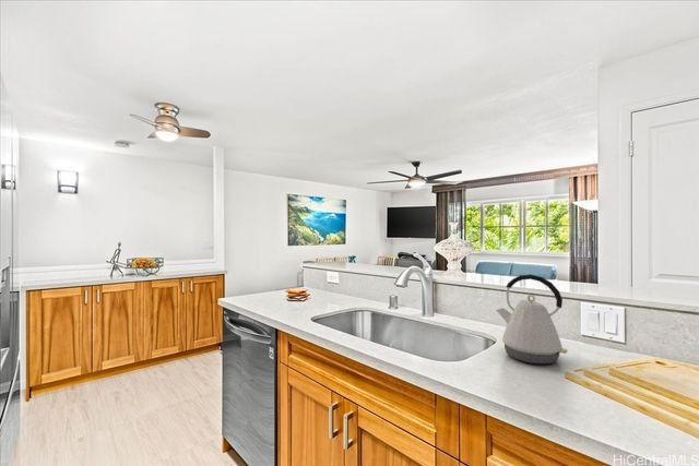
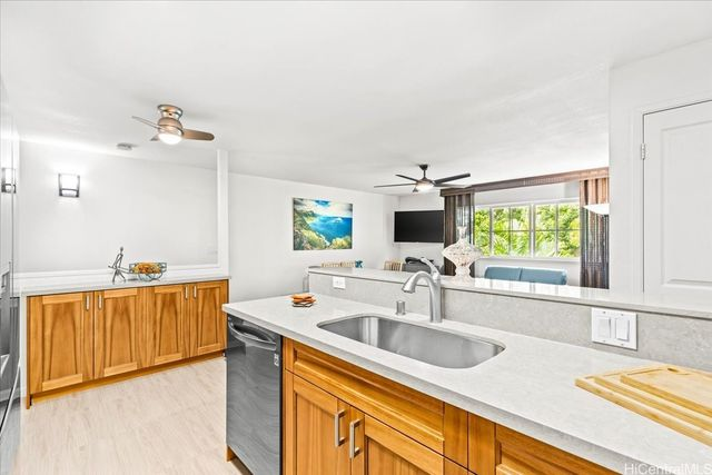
- kettle [495,274,569,365]
